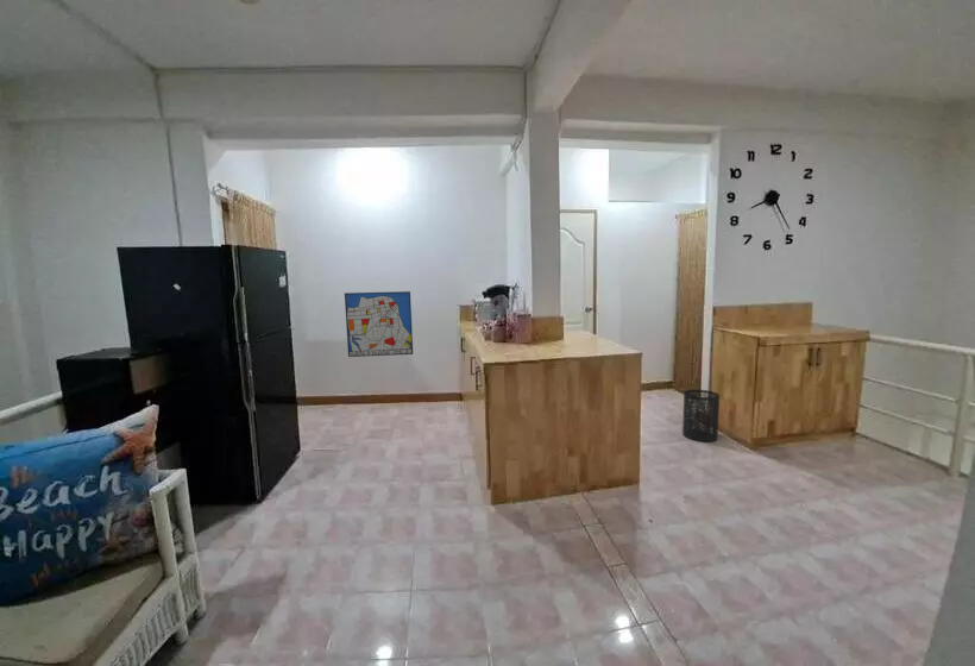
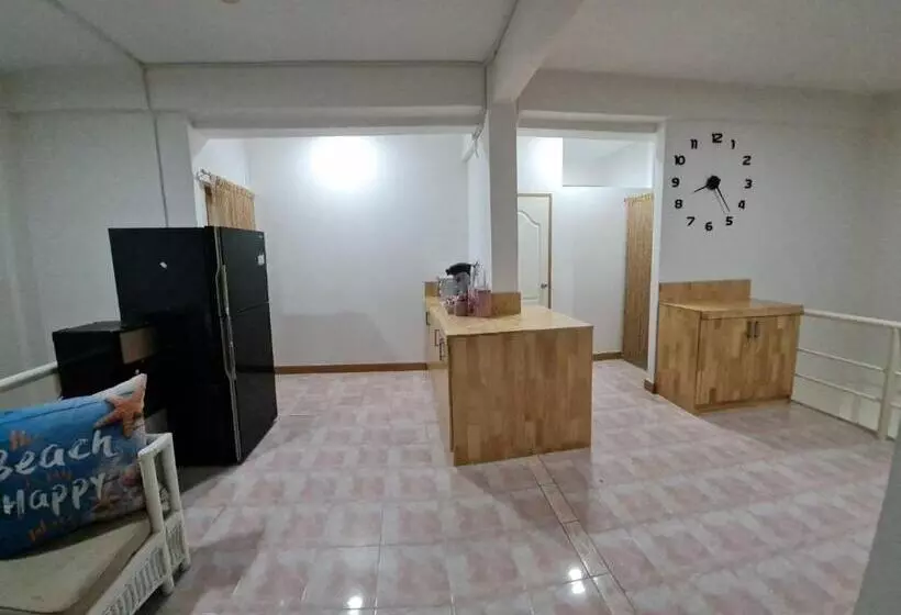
- trash can [681,389,721,442]
- wall art [344,290,414,358]
